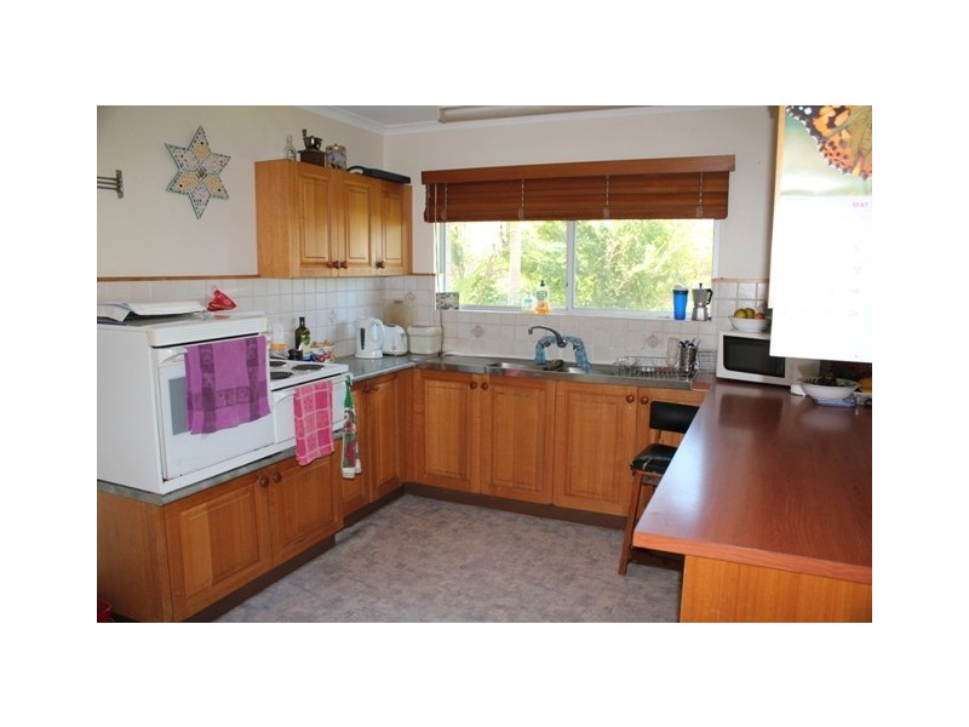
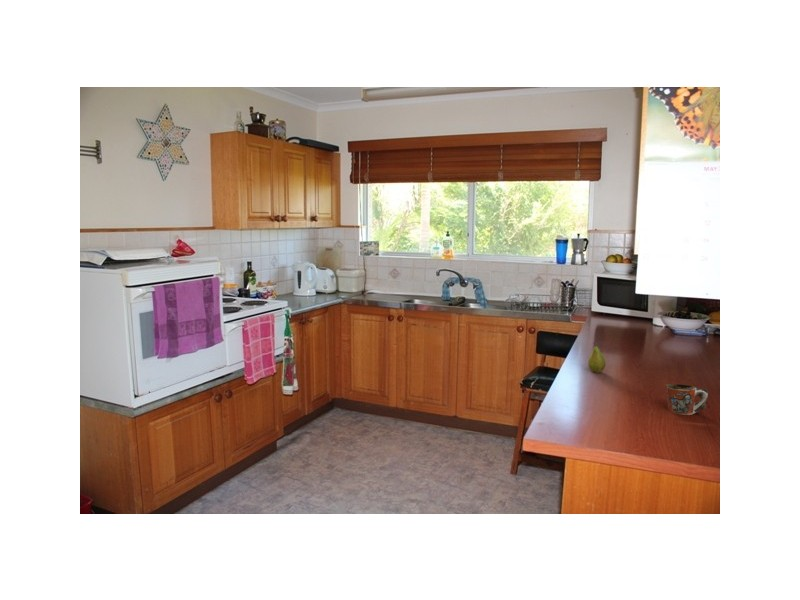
+ fruit [587,342,607,374]
+ mug [665,383,709,416]
